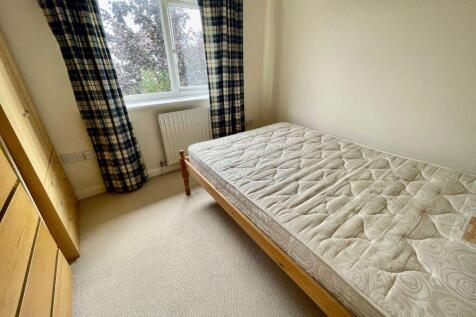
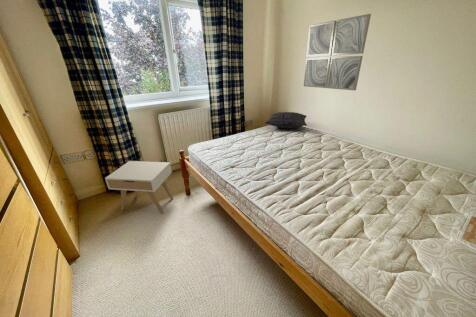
+ wall art [303,13,372,91]
+ nightstand [104,160,174,214]
+ pillow [264,111,308,129]
